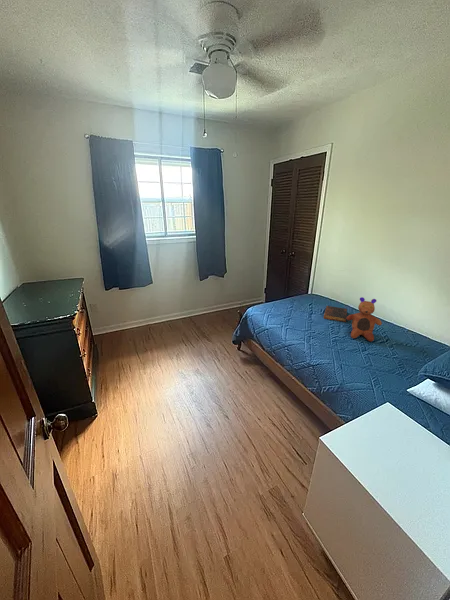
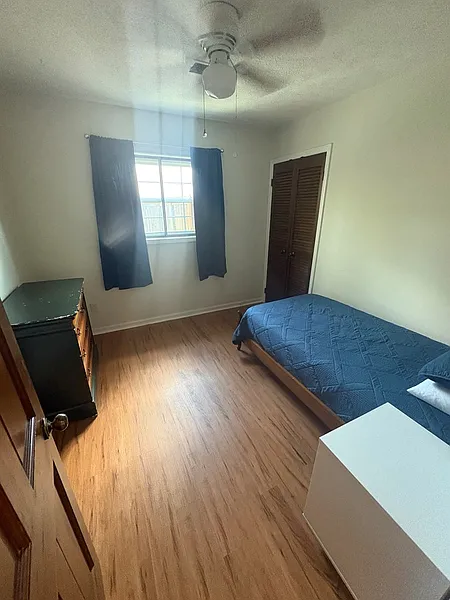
- book [323,305,348,323]
- toy [346,296,383,342]
